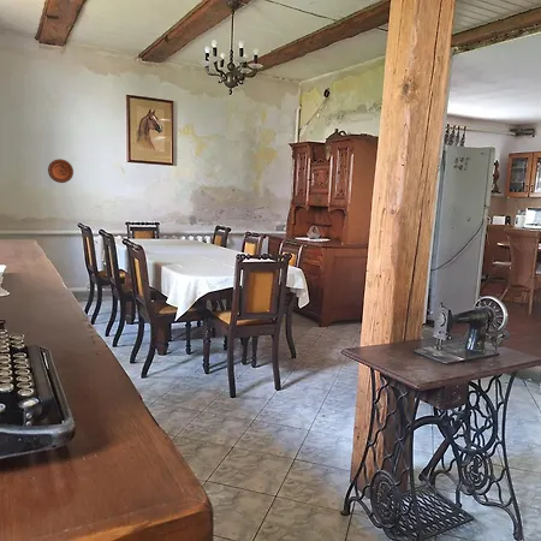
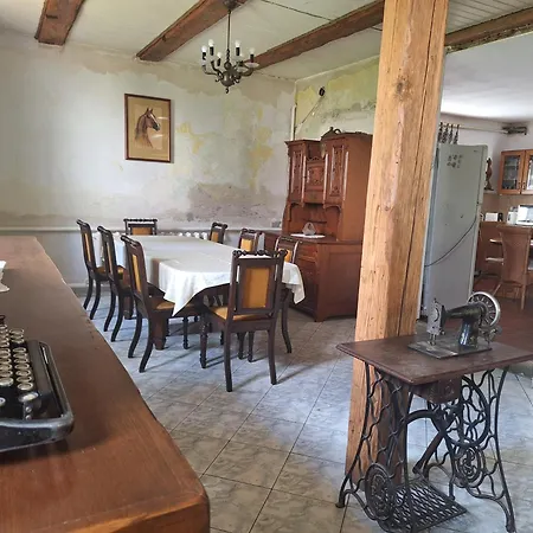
- decorative plate [47,157,75,184]
